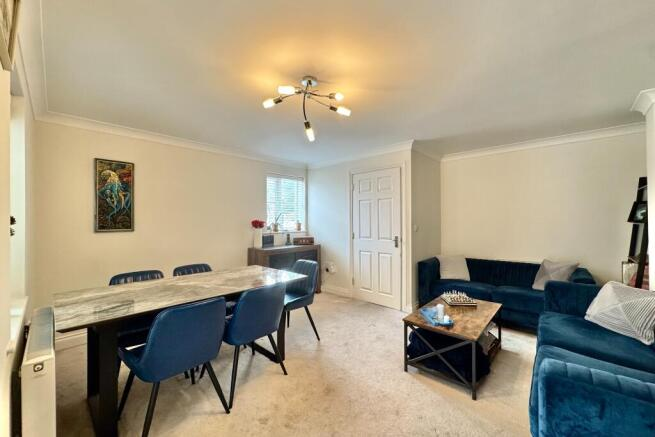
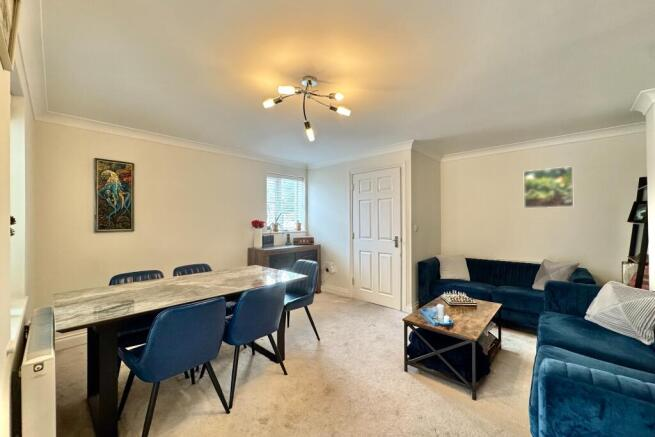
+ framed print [523,165,574,209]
